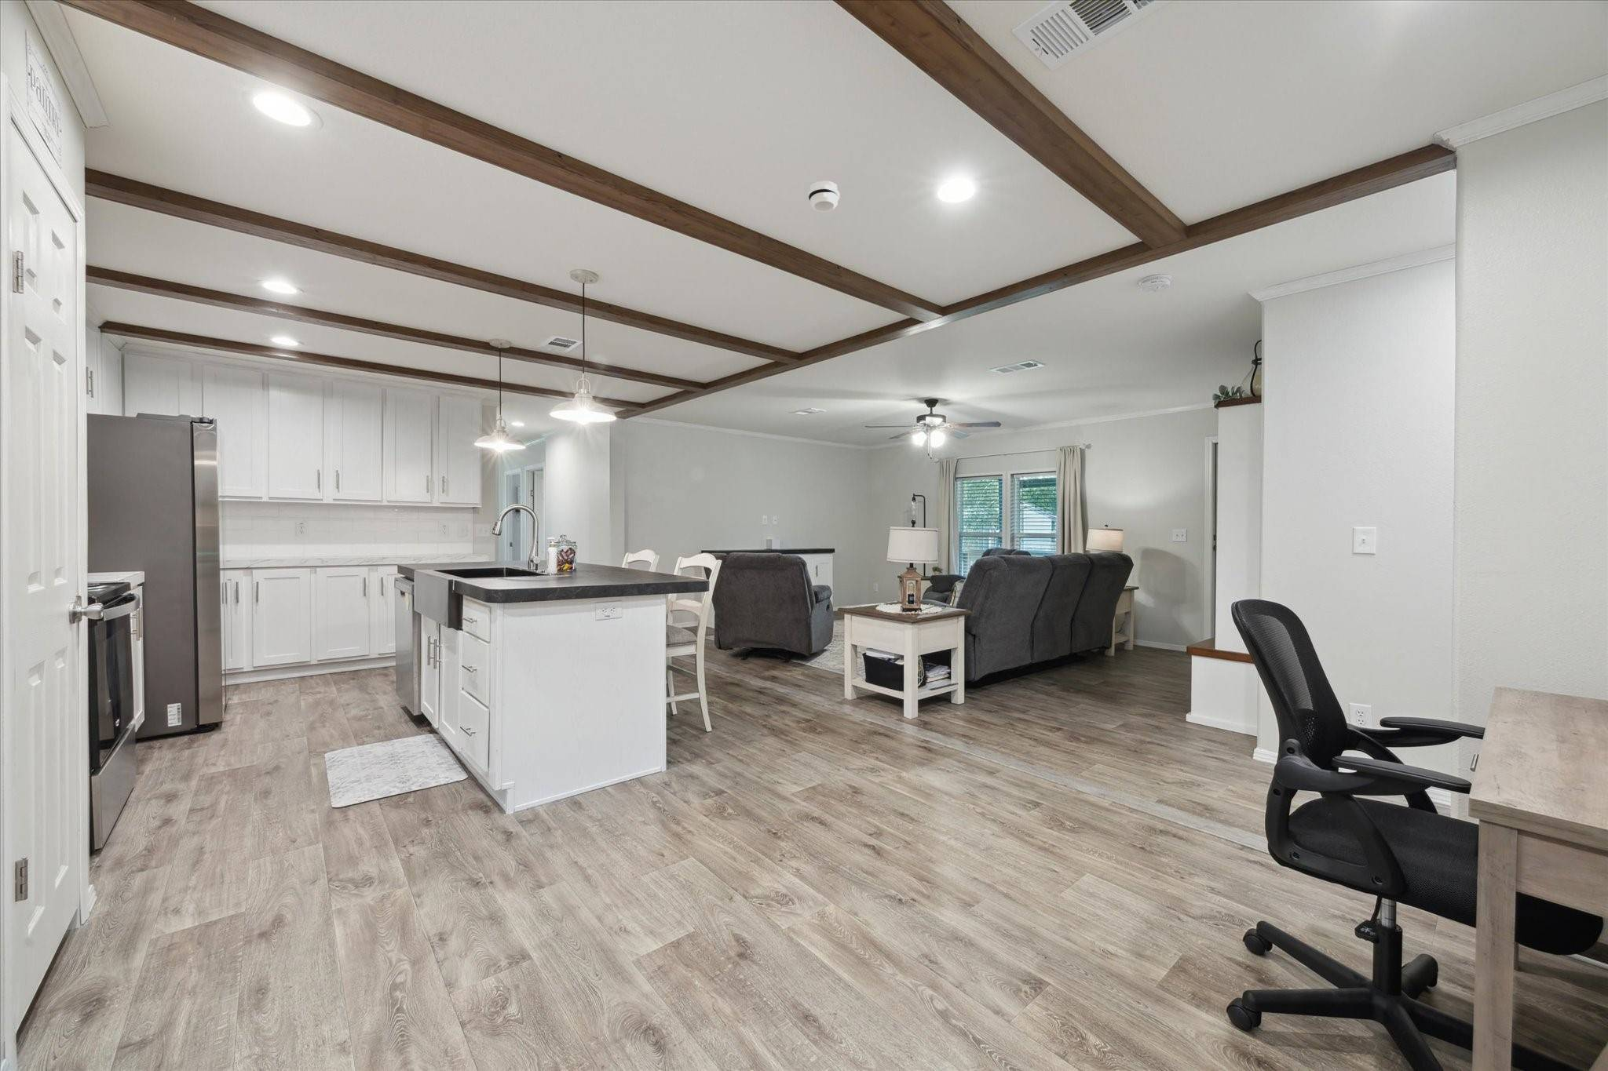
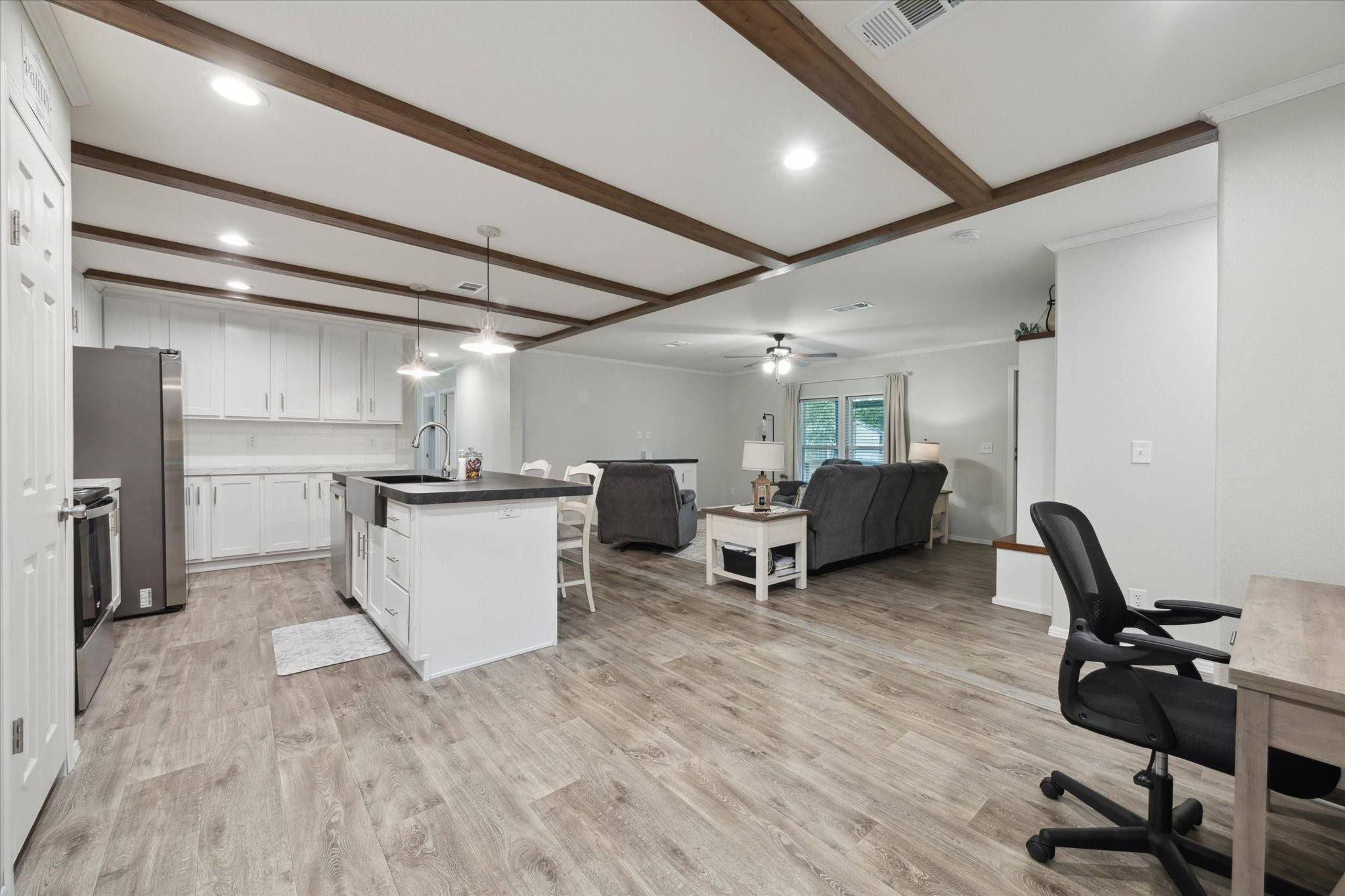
- smoke detector [808,180,840,213]
